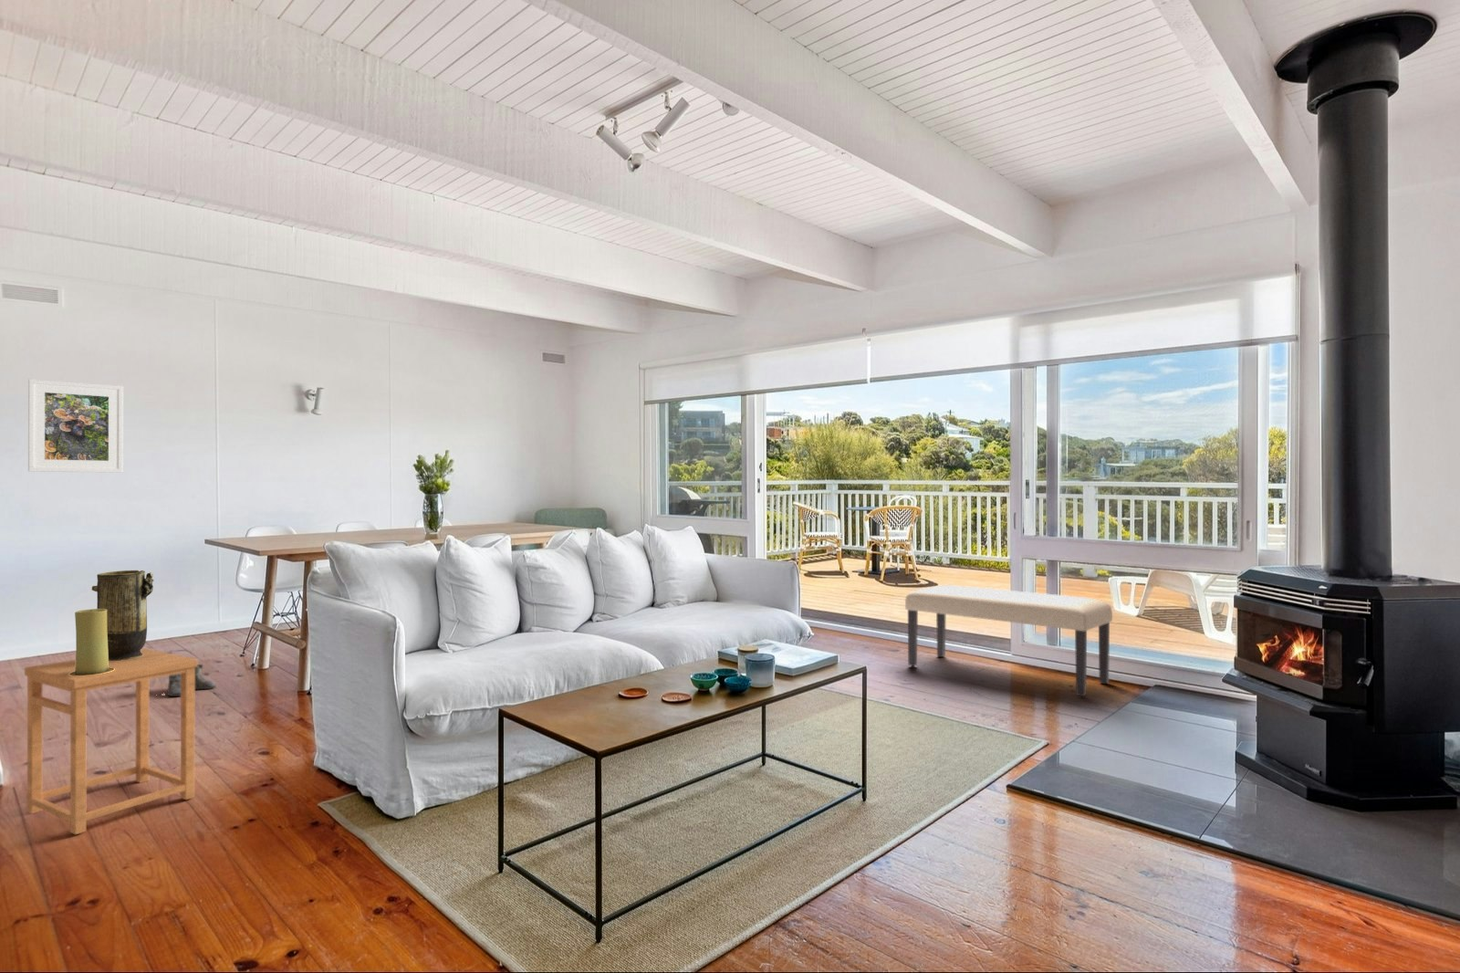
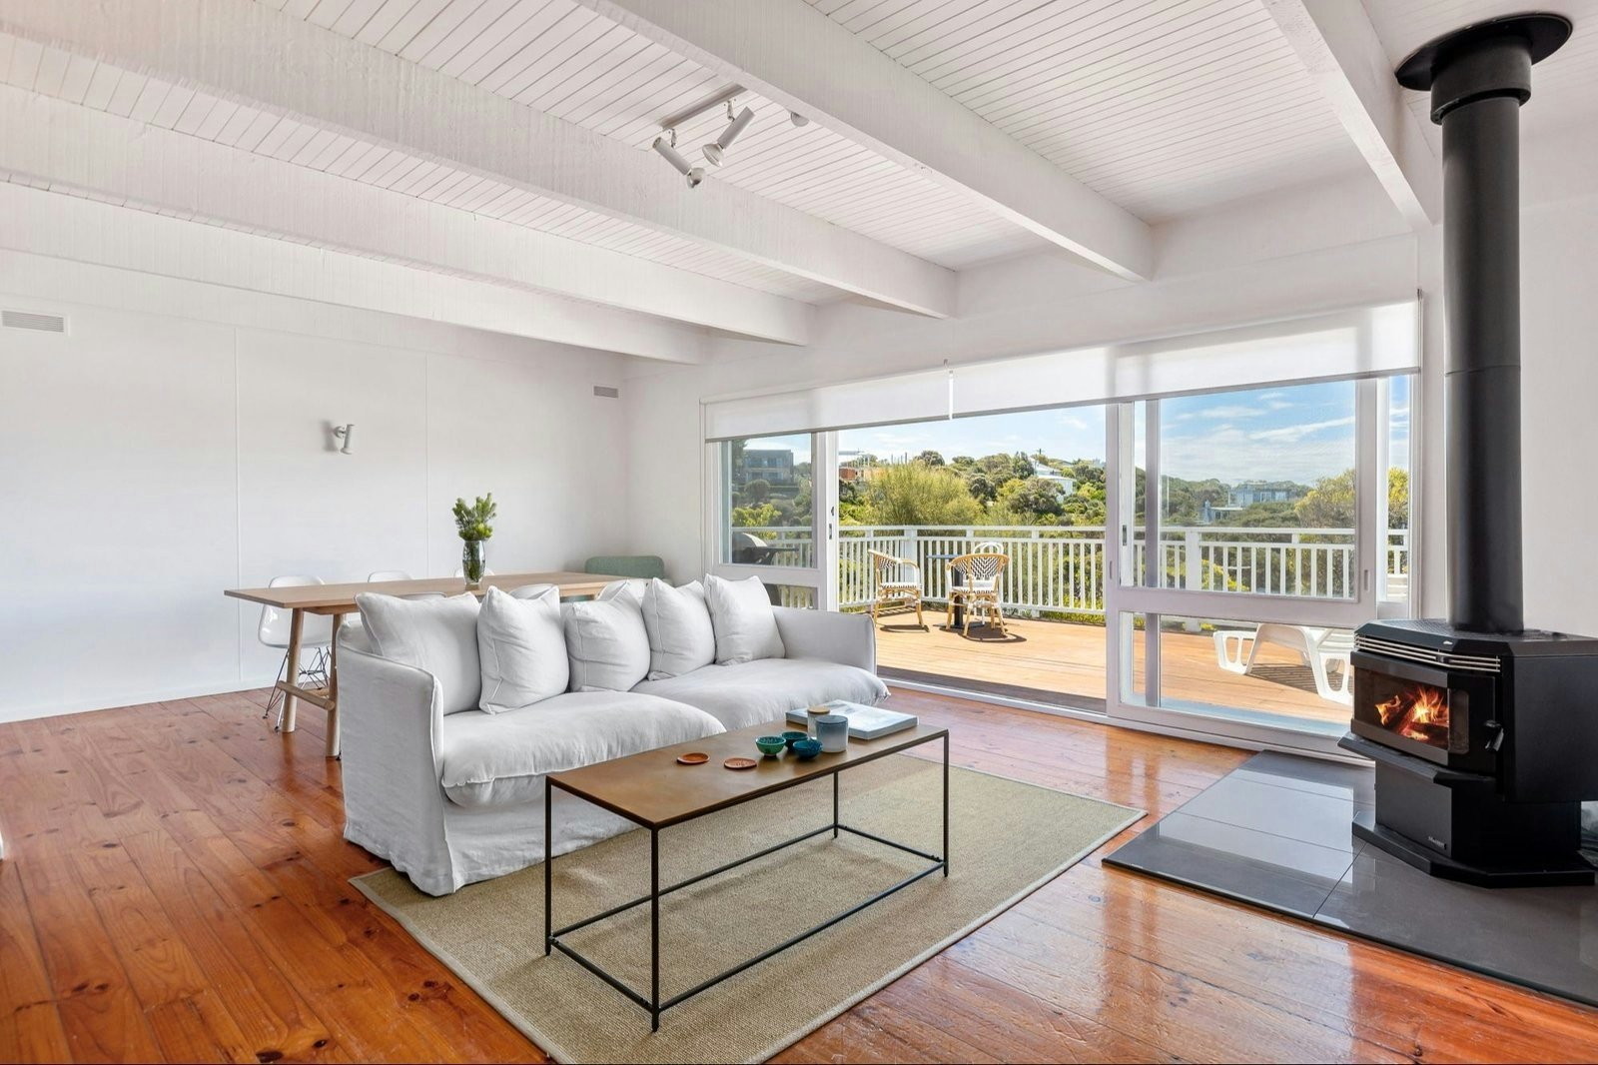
- vase [91,569,154,661]
- boots [157,664,216,697]
- side table [24,648,198,835]
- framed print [27,378,124,473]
- candle [68,608,115,677]
- bench [904,584,1114,697]
